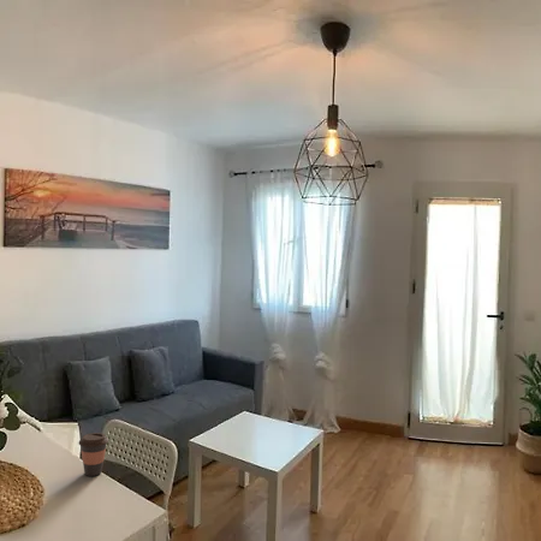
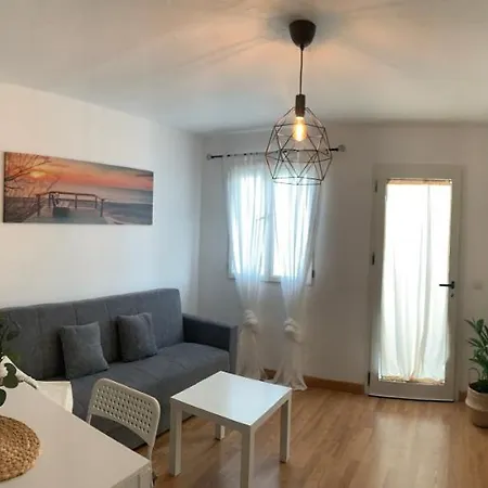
- coffee cup [78,432,109,477]
